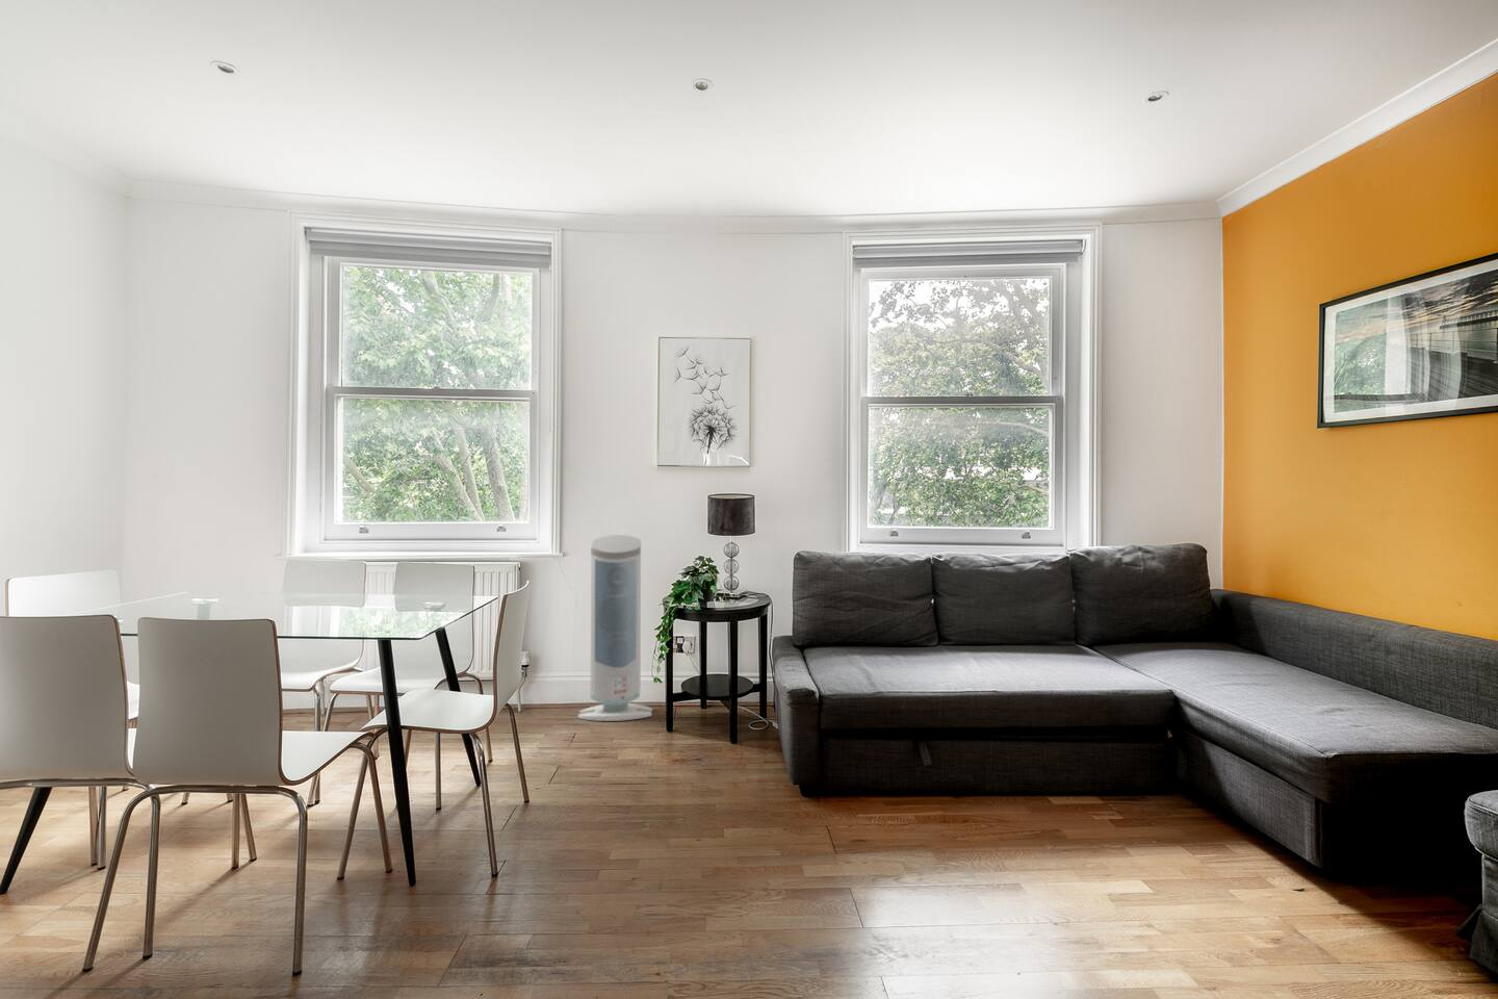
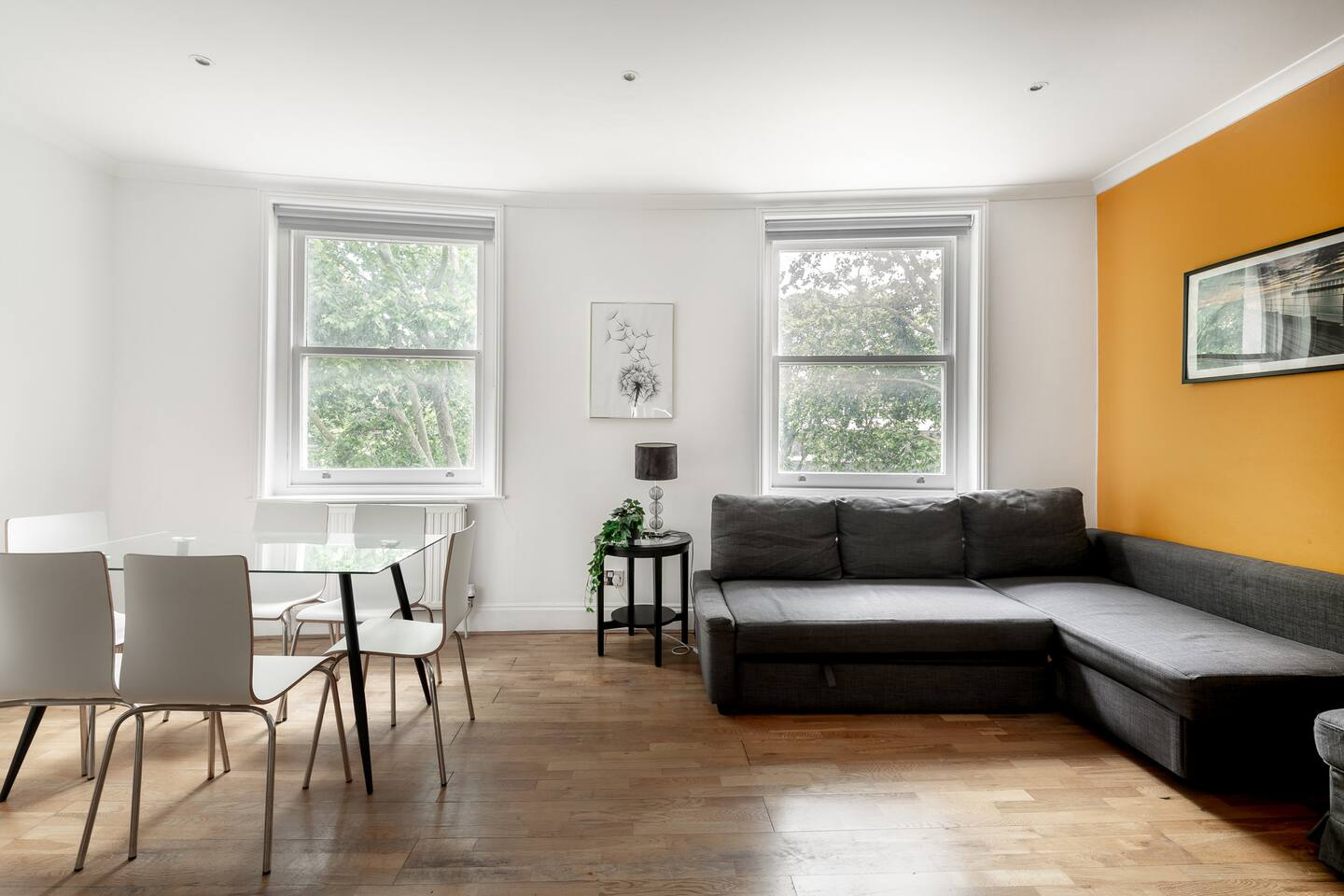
- air purifier [576,534,653,722]
